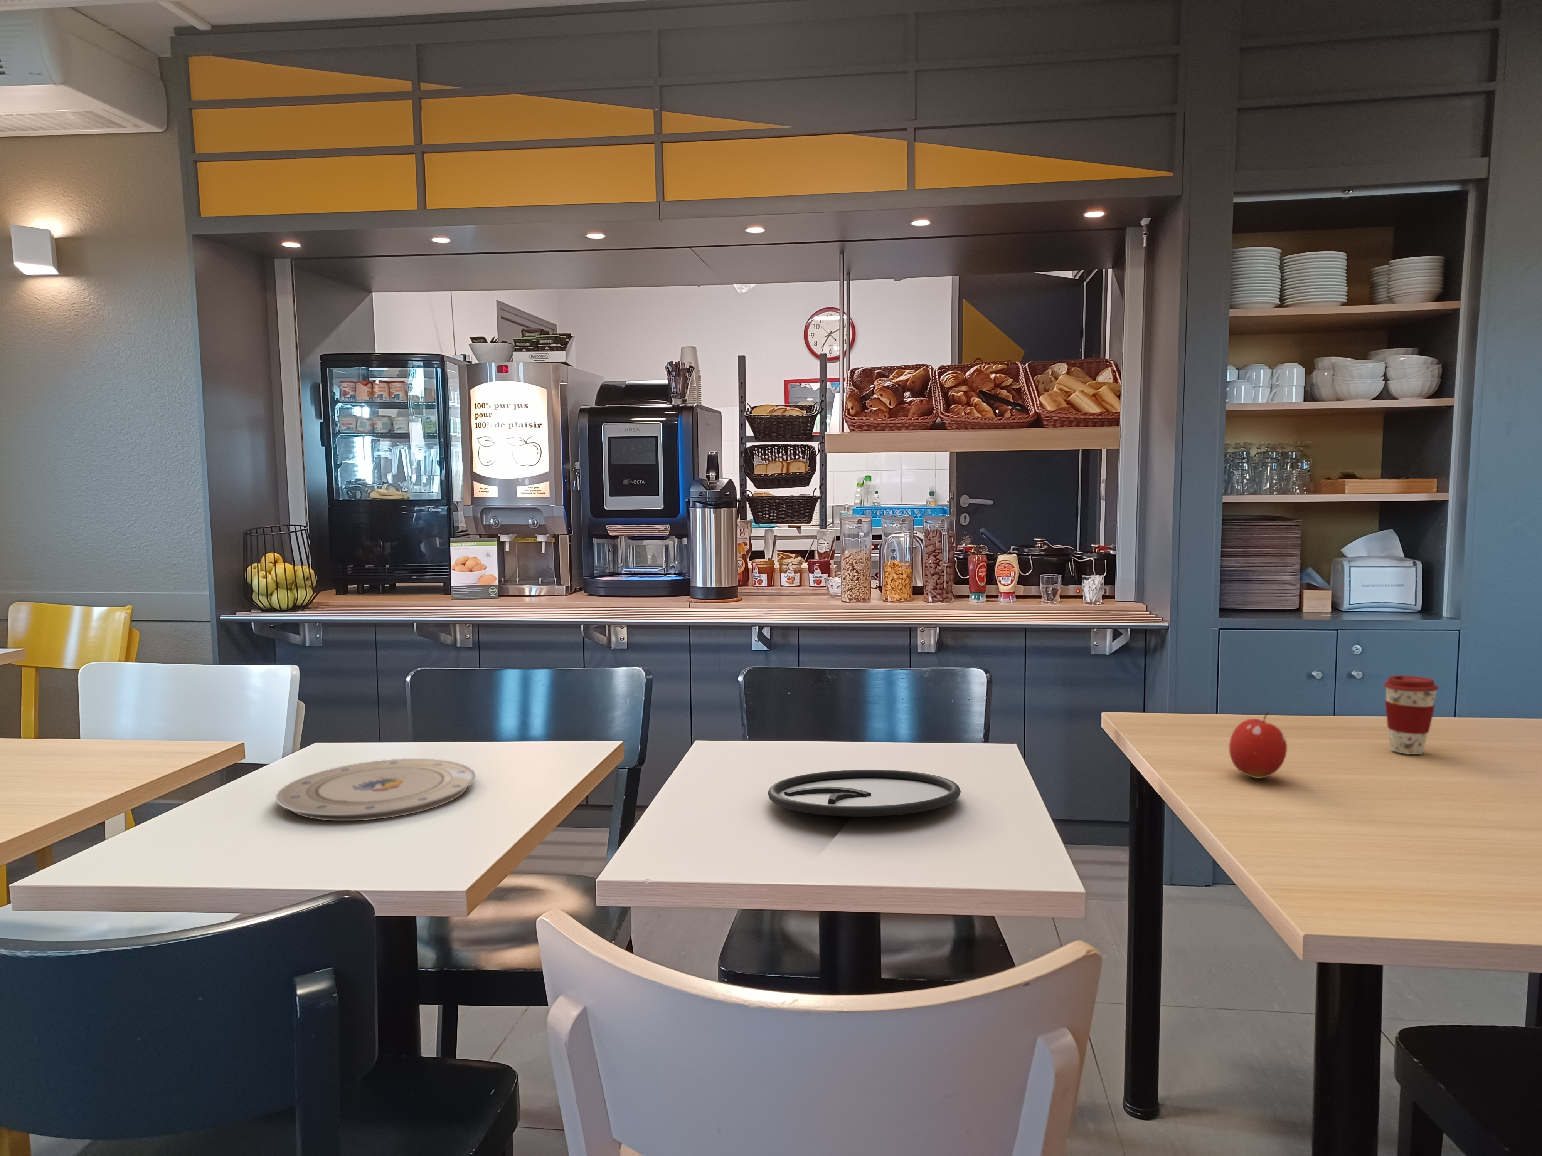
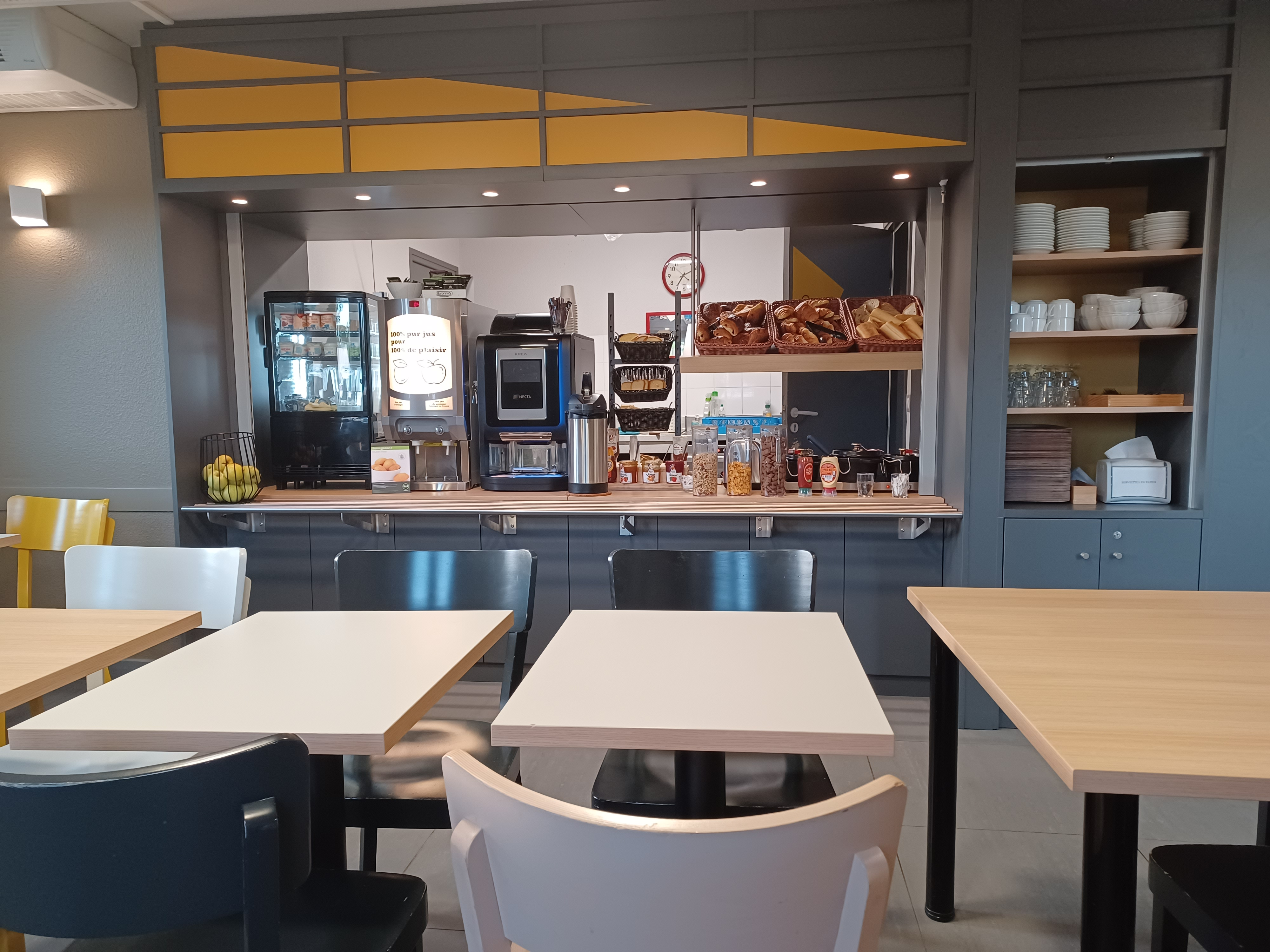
- coffee cup [1383,675,1439,755]
- plate [276,759,476,821]
- fruit [1229,710,1287,778]
- plate [767,769,962,817]
